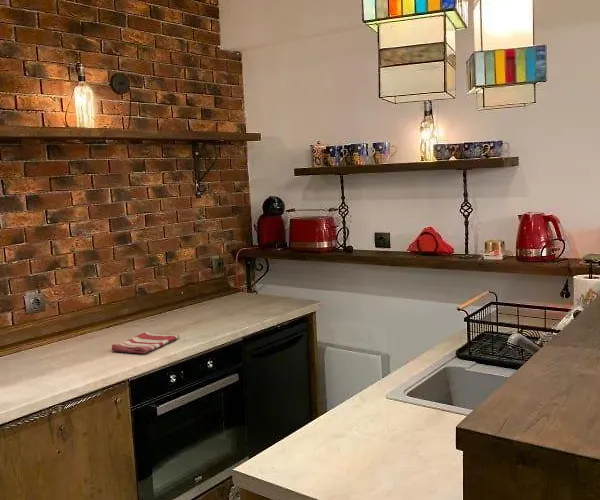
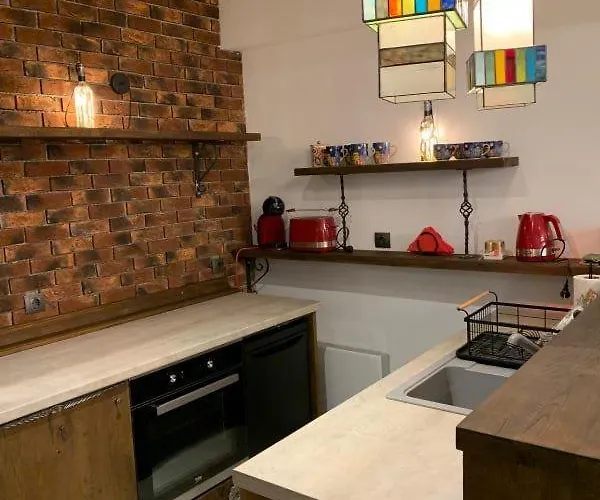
- dish towel [110,331,180,355]
